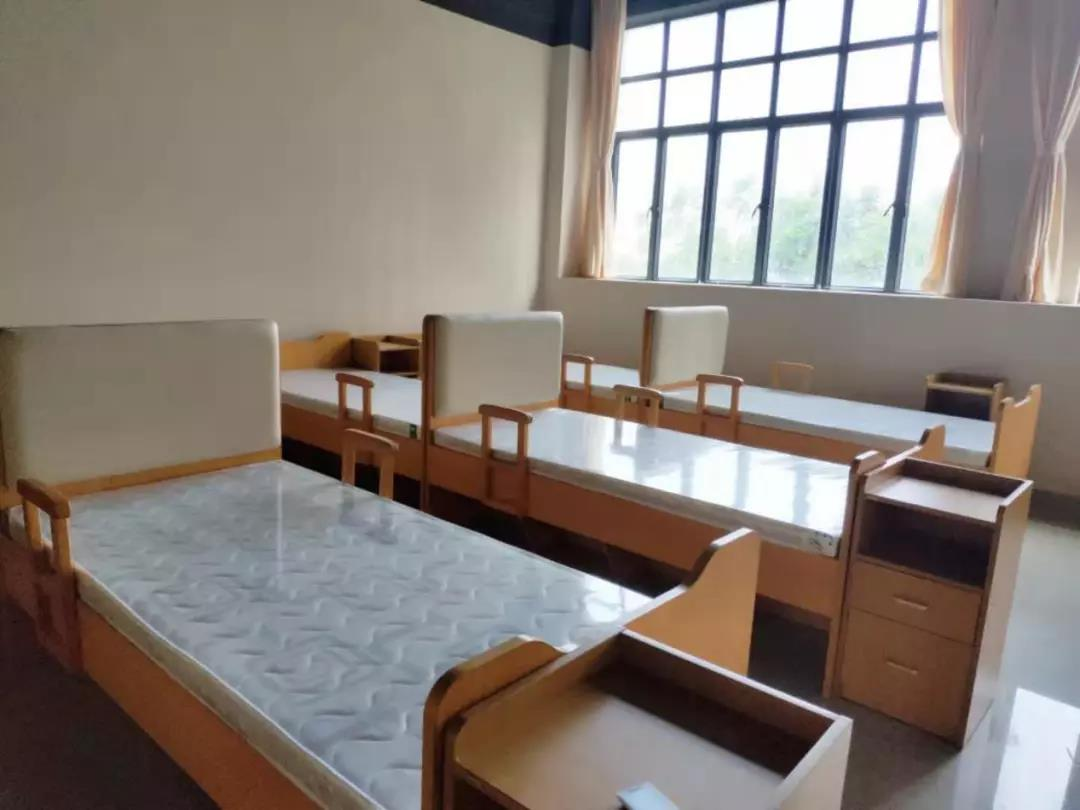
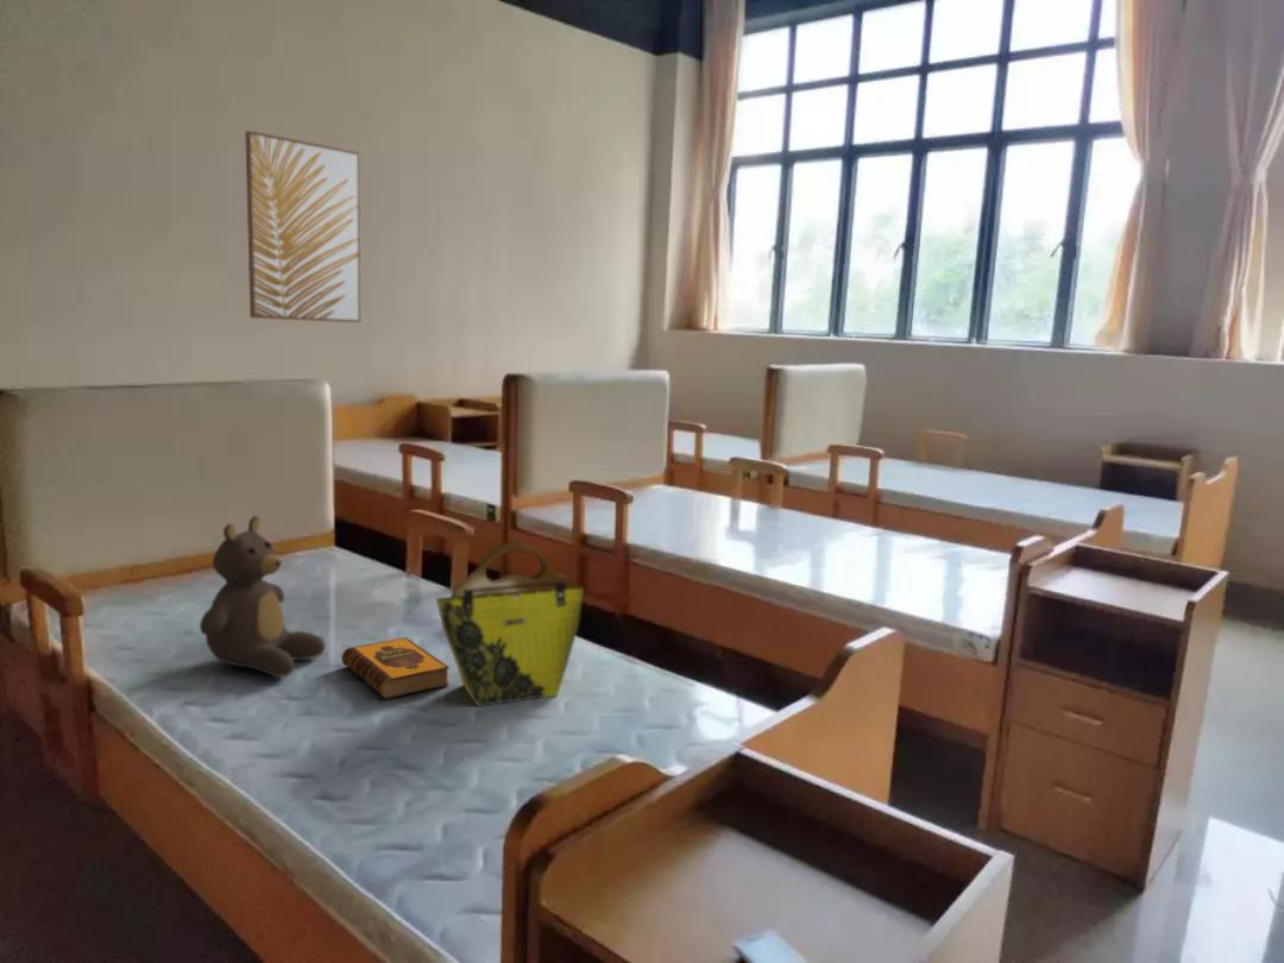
+ hardback book [340,636,451,700]
+ tote bag [435,541,585,707]
+ teddy bear [199,515,327,679]
+ wall art [244,130,361,323]
